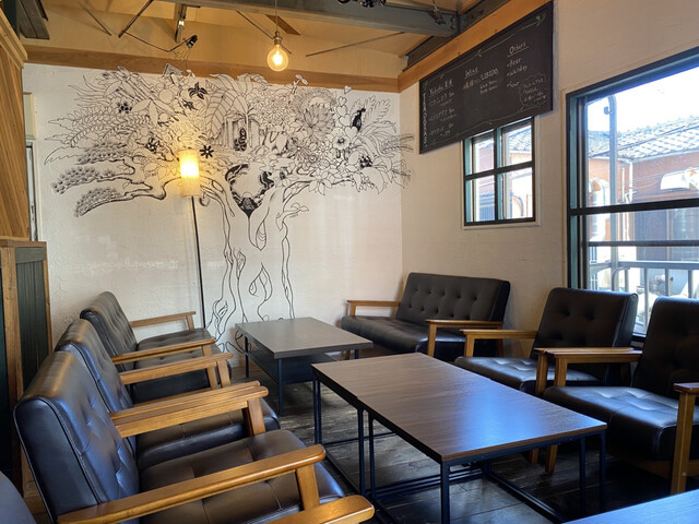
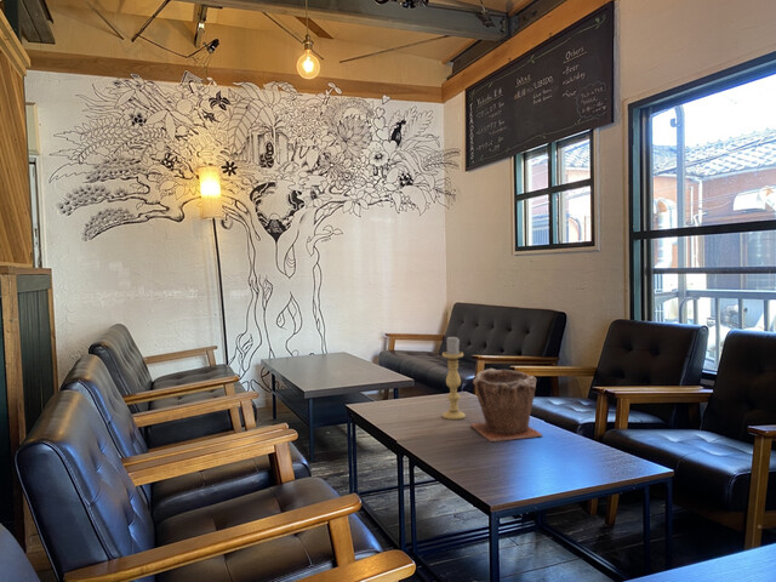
+ plant pot [469,367,543,443]
+ candle holder [441,335,467,421]
